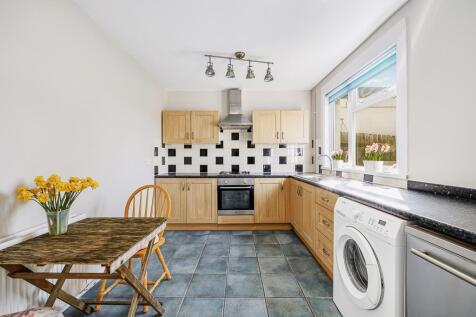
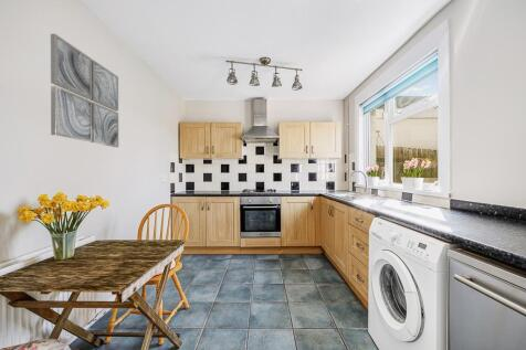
+ wall art [50,33,119,148]
